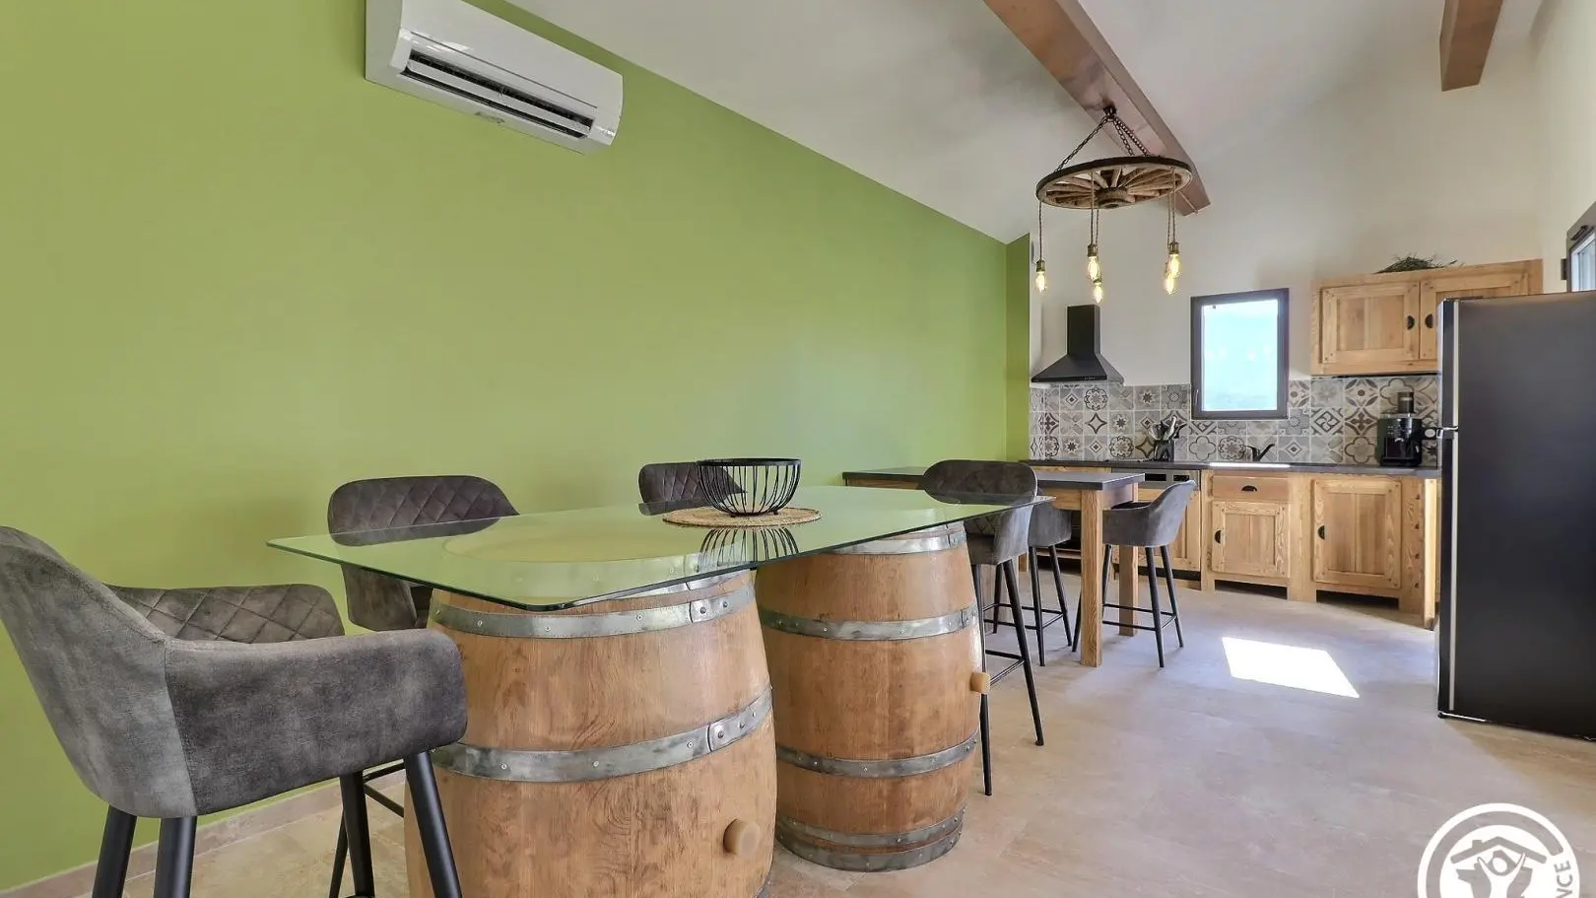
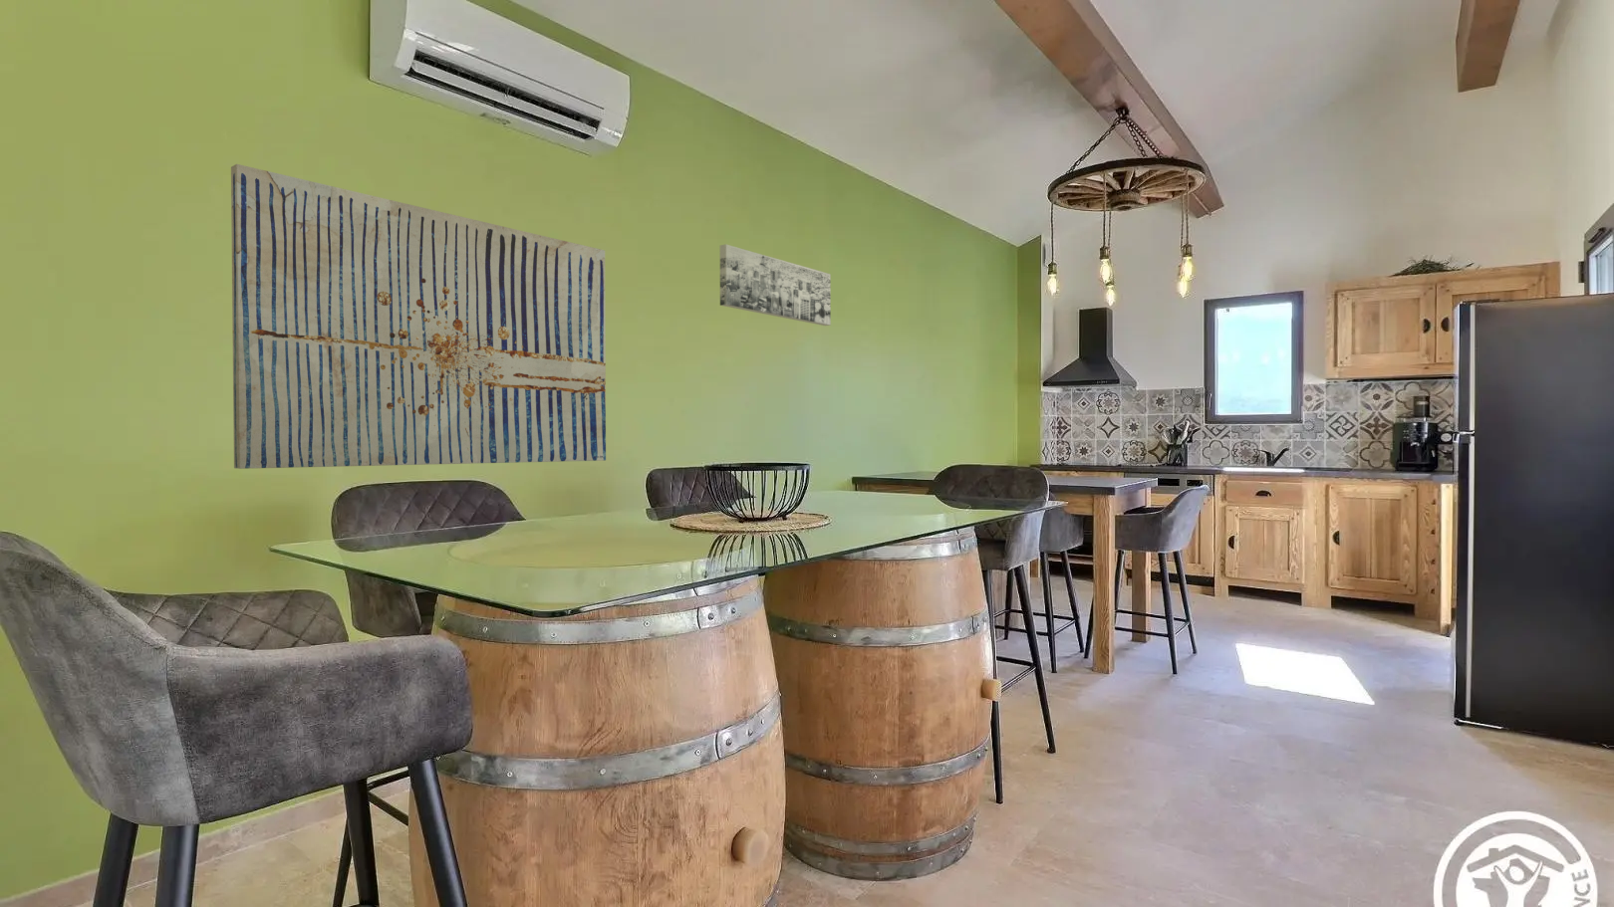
+ wall art [231,163,606,470]
+ wall art [719,243,831,327]
